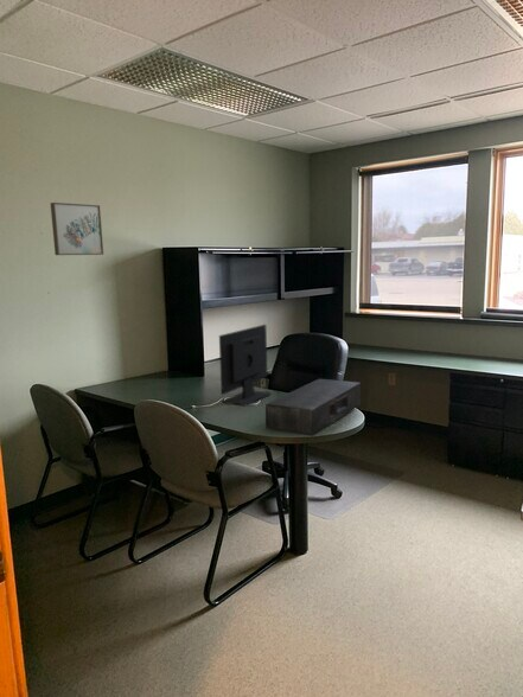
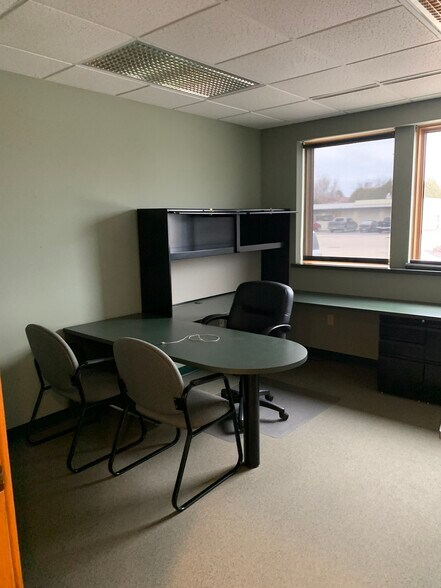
- wall art [50,202,104,256]
- speaker [264,378,362,437]
- computer monitor [218,324,272,407]
